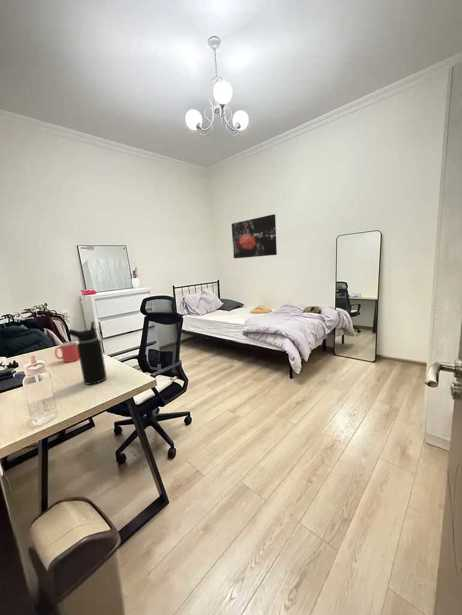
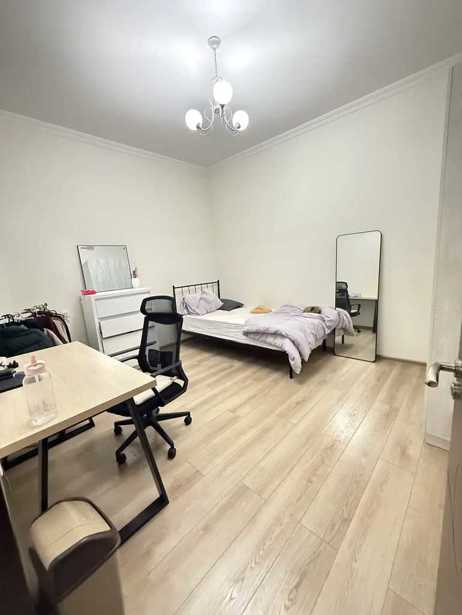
- water bottle [66,320,108,386]
- mug [54,340,80,363]
- wall art [231,213,278,259]
